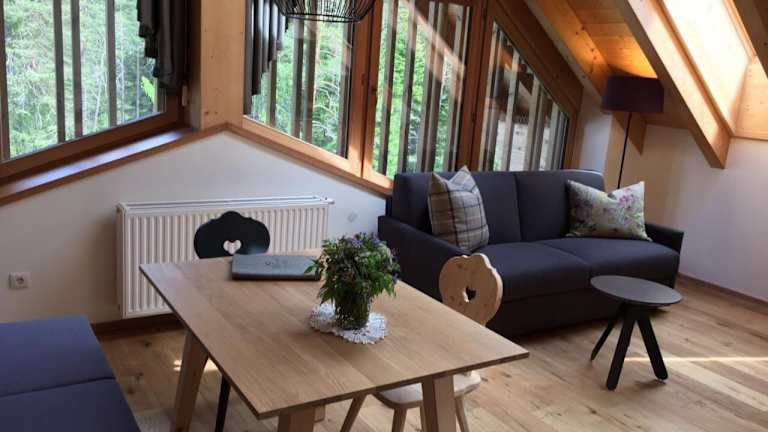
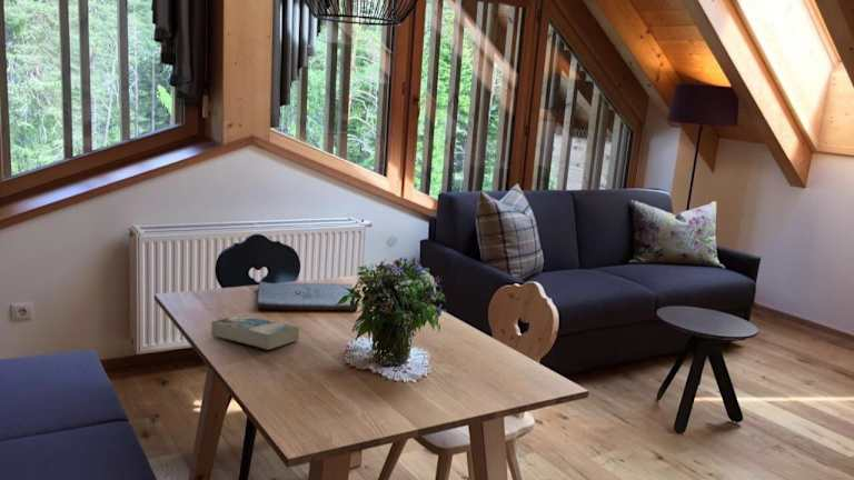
+ book [210,314,300,351]
